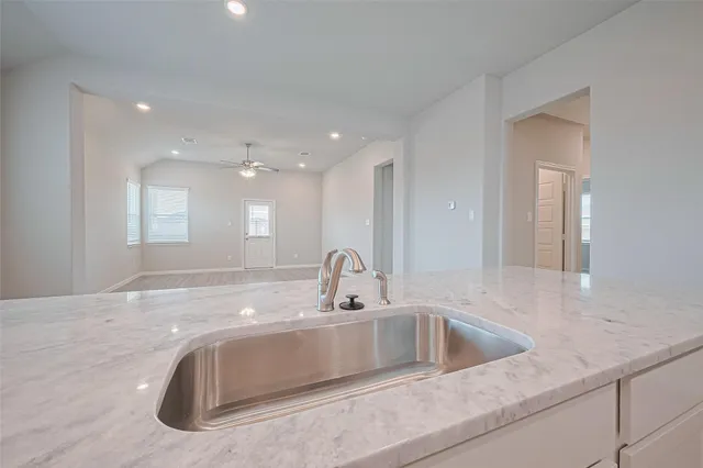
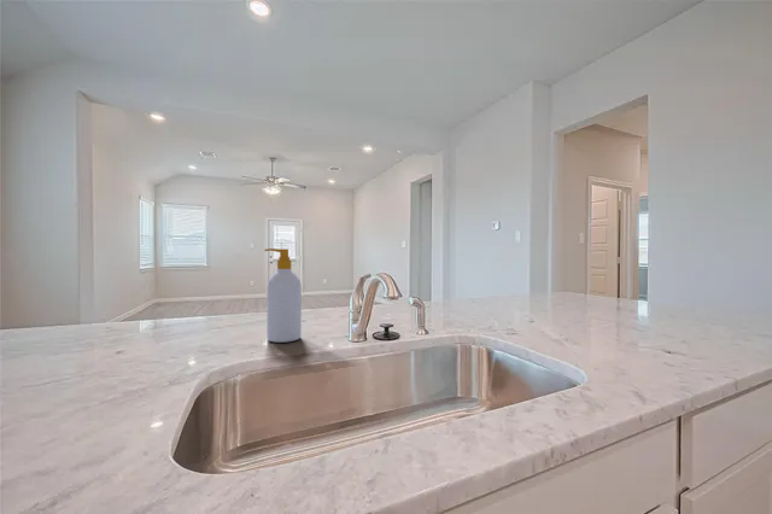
+ soap bottle [263,247,303,344]
